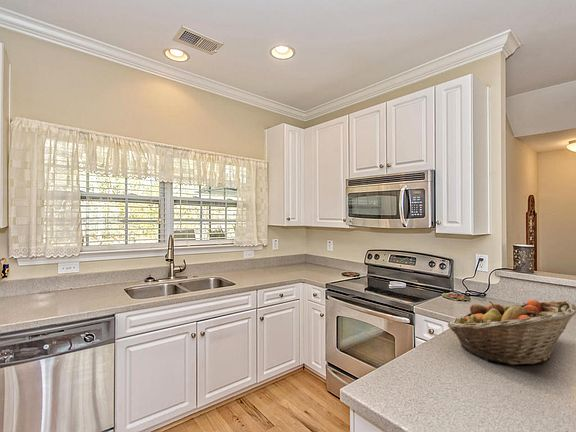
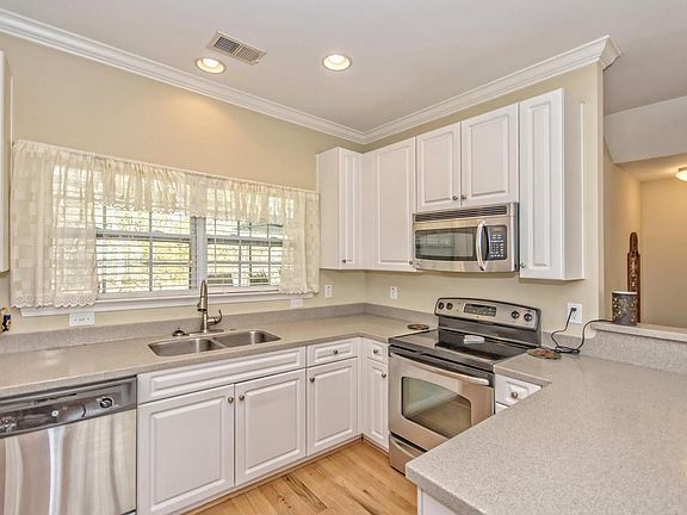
- fruit basket [447,299,576,366]
